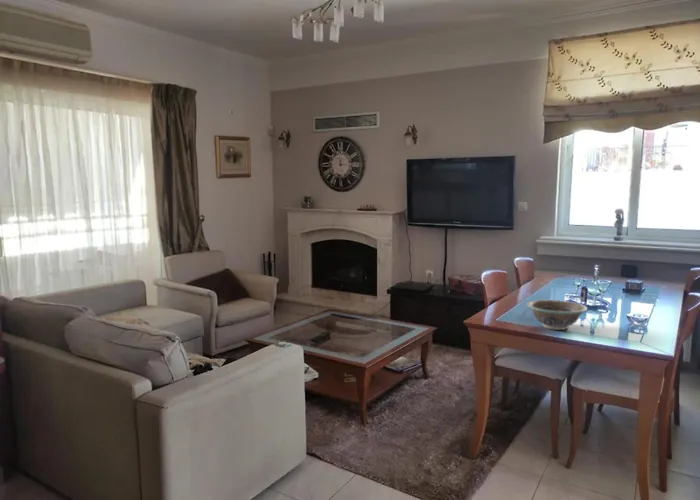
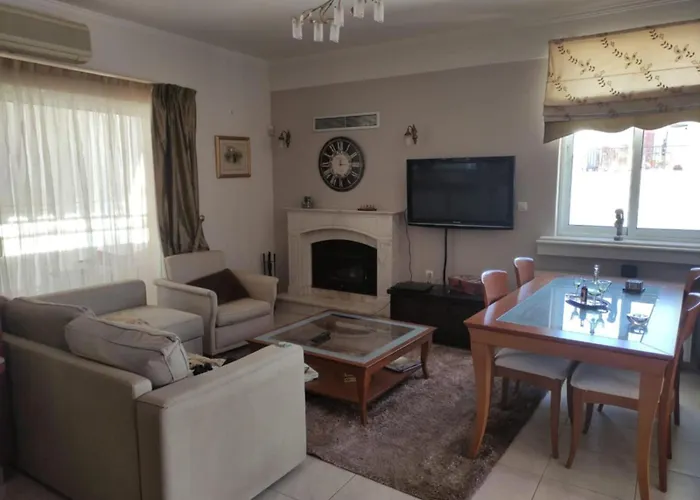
- decorative bowl [526,299,588,331]
